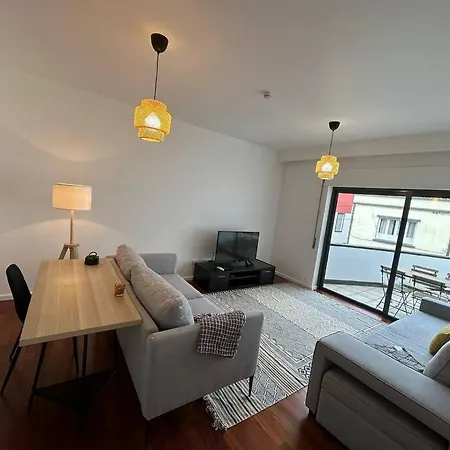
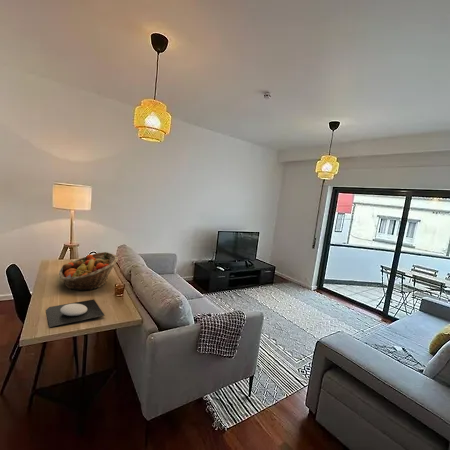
+ fruit basket [58,251,119,291]
+ plate [45,298,105,328]
